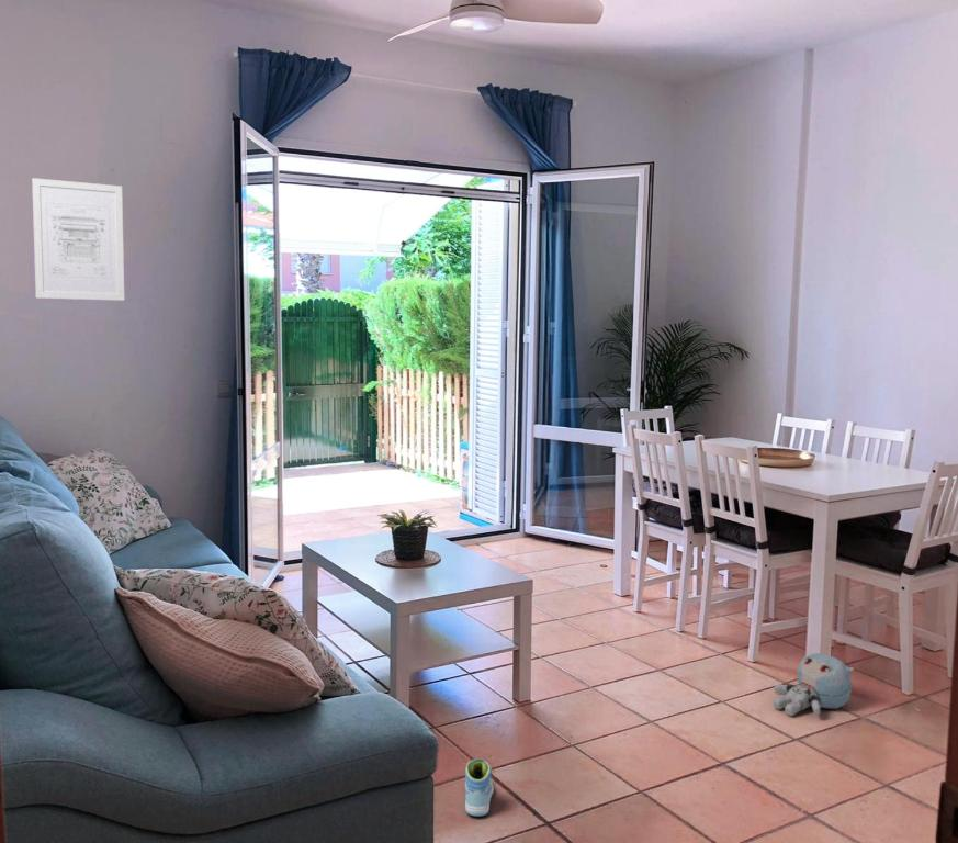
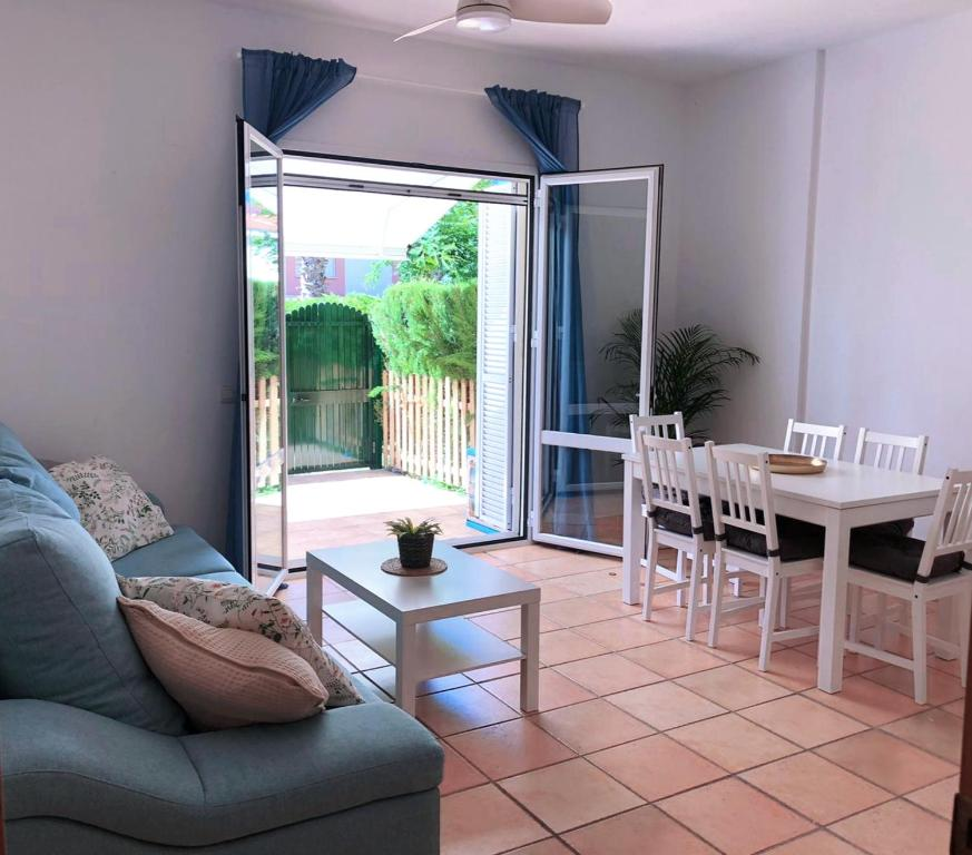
- sneaker [464,757,495,817]
- plush toy [771,652,855,717]
- wall art [31,177,125,302]
